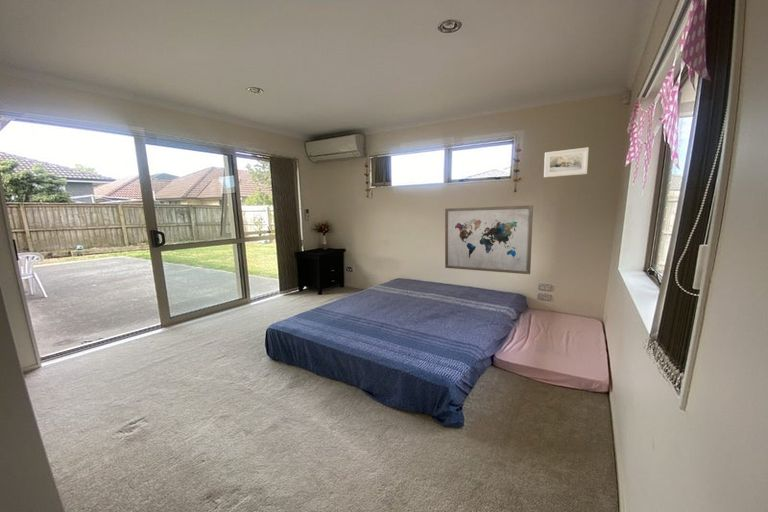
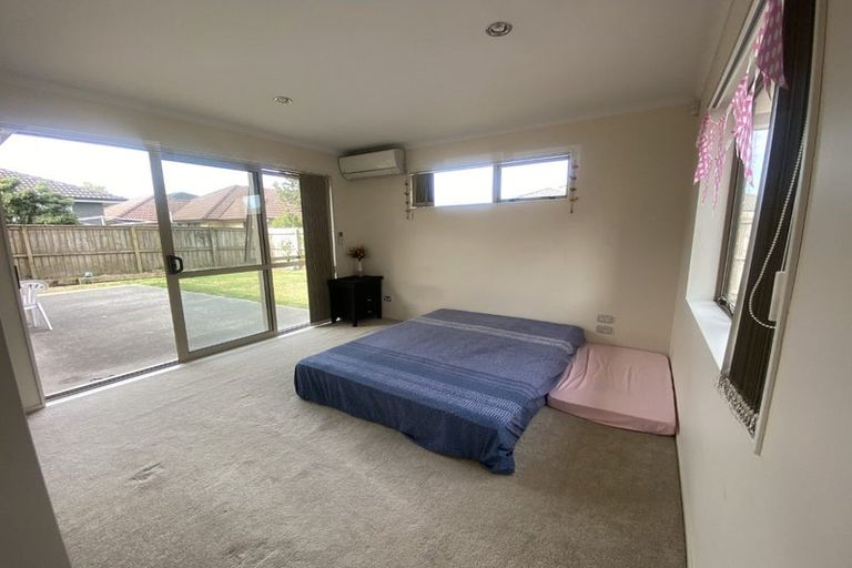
- wall art [444,204,534,275]
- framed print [543,146,590,178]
